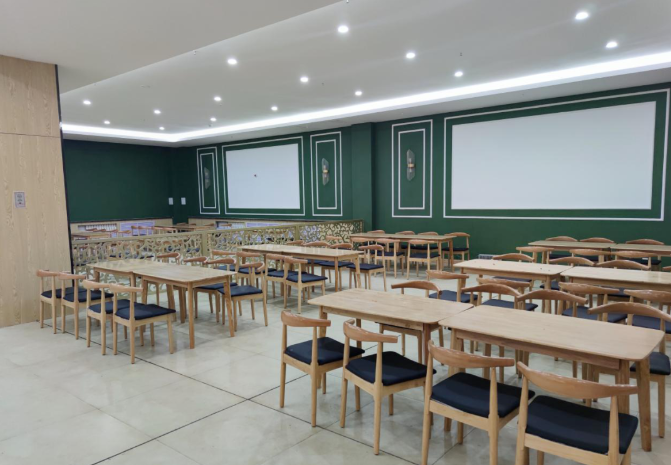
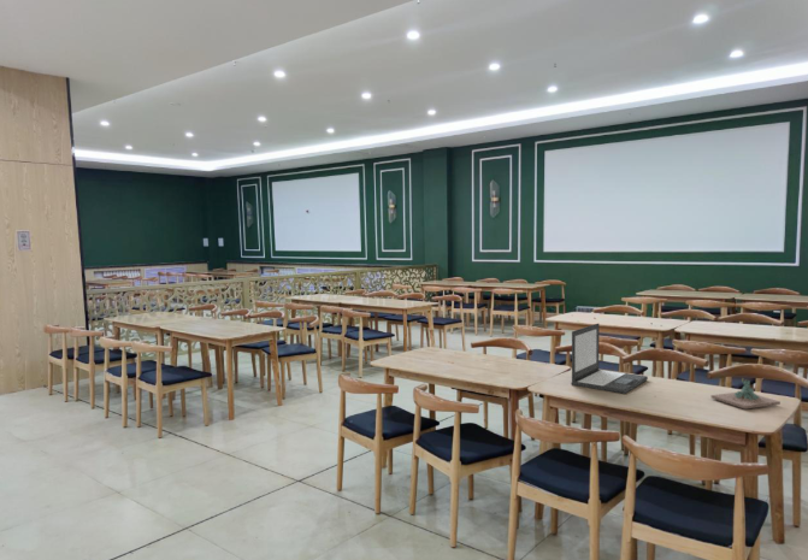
+ laptop [570,323,649,395]
+ architectural model [710,377,782,411]
